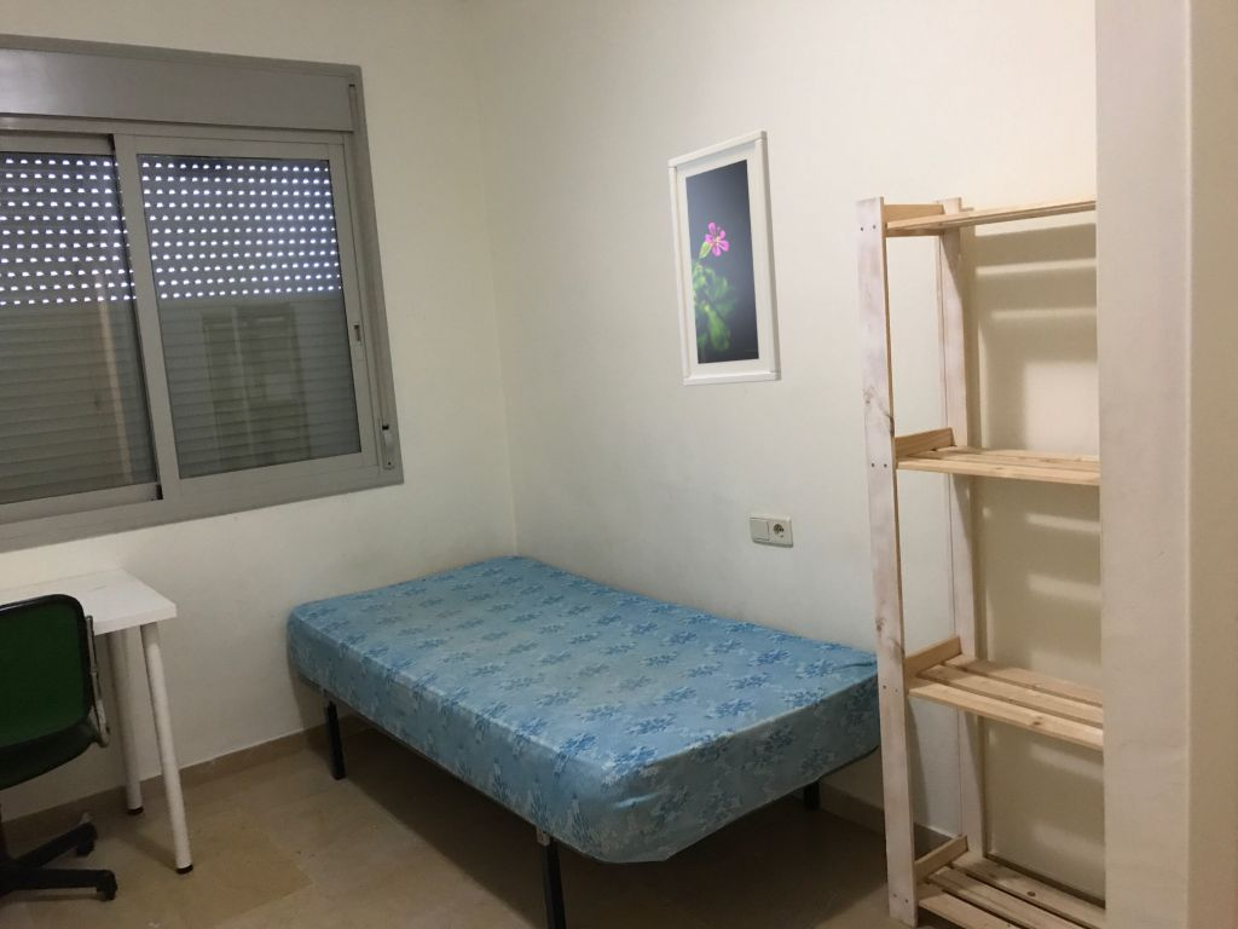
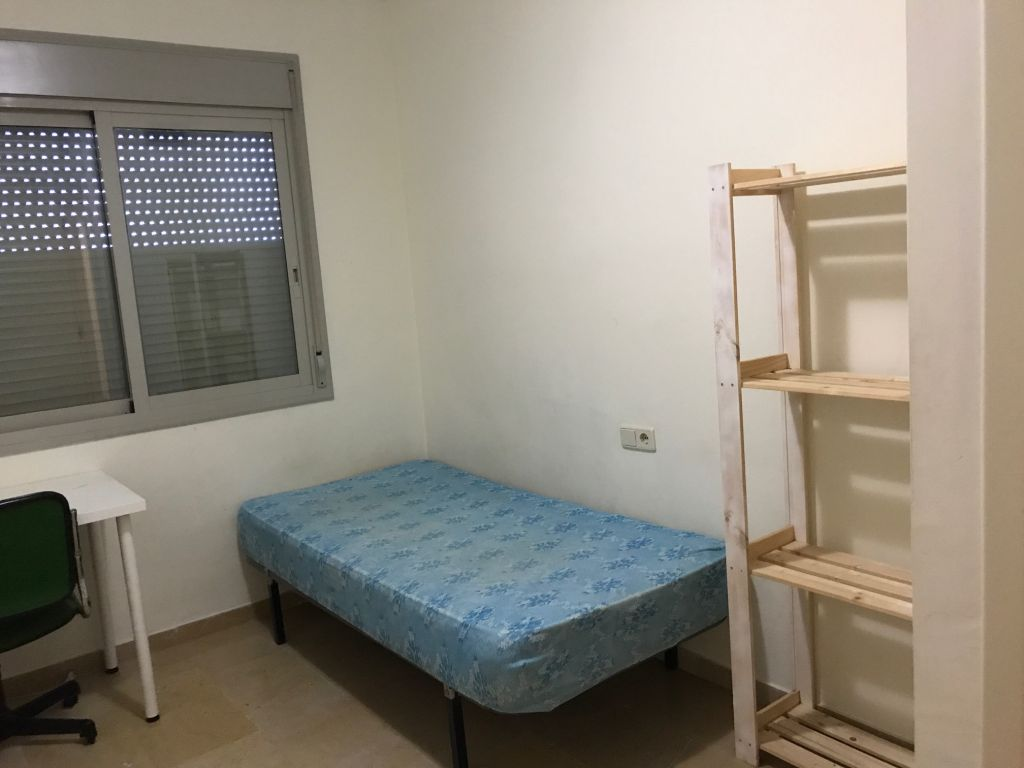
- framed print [667,128,782,387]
